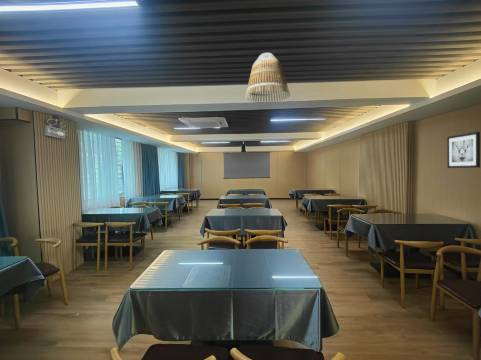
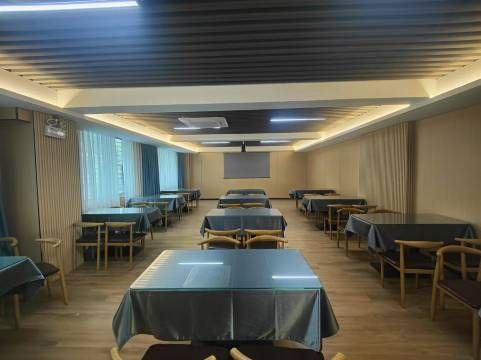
- wall art [446,131,481,169]
- lamp shade [244,52,291,104]
